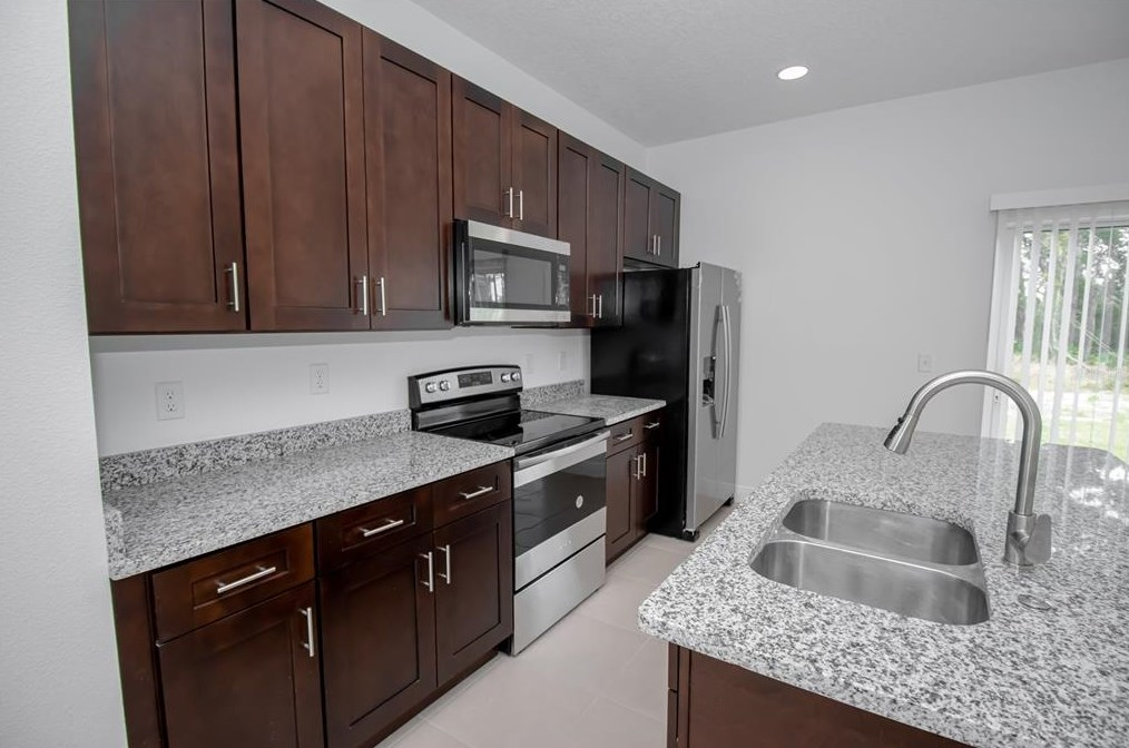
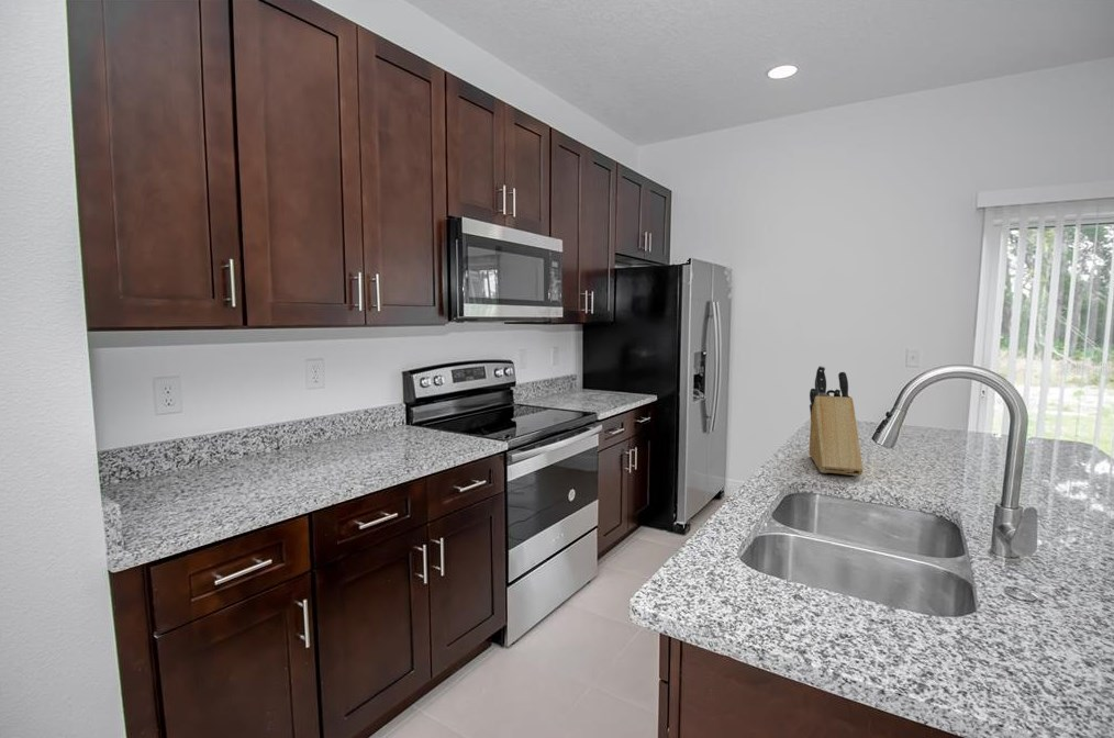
+ knife block [809,365,864,477]
